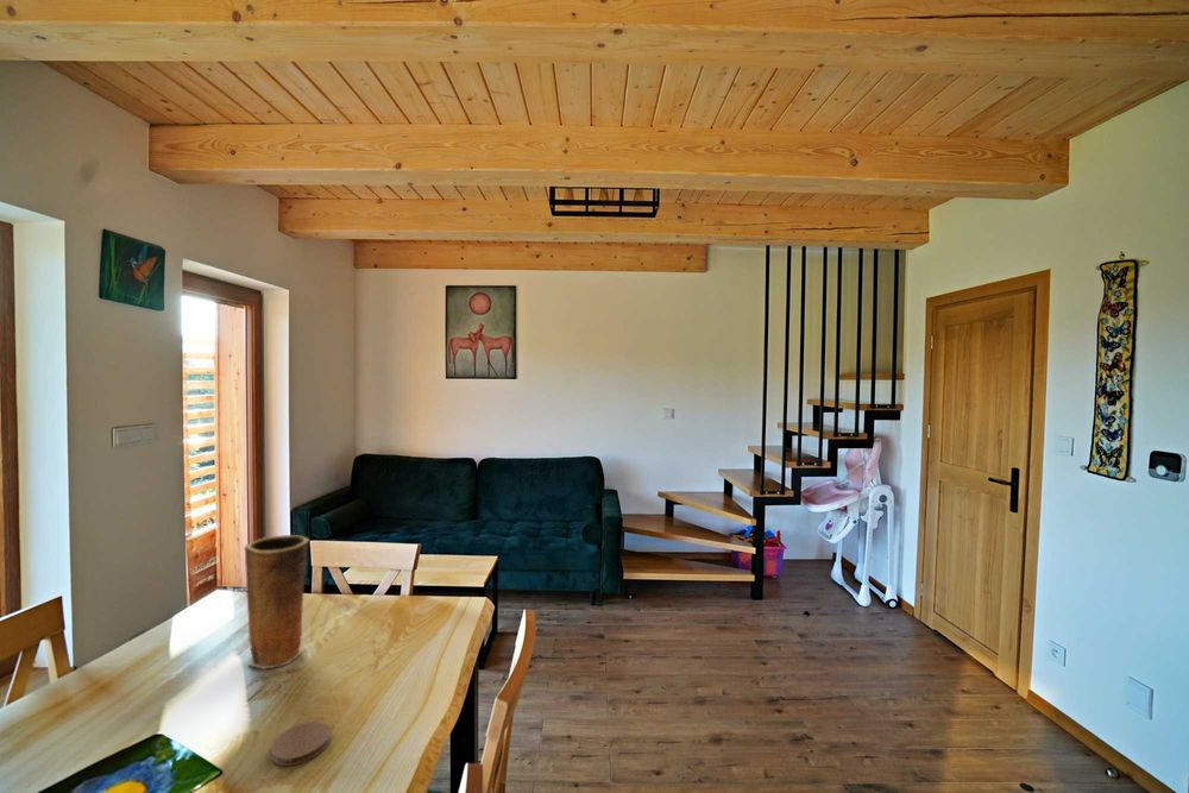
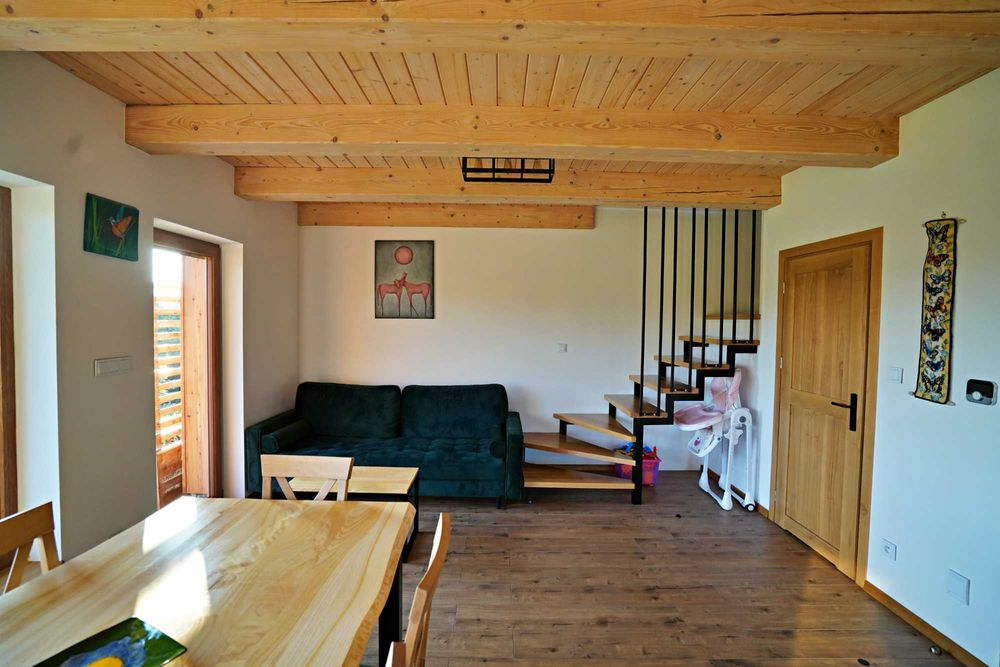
- coaster [270,720,332,767]
- vase [244,534,310,671]
